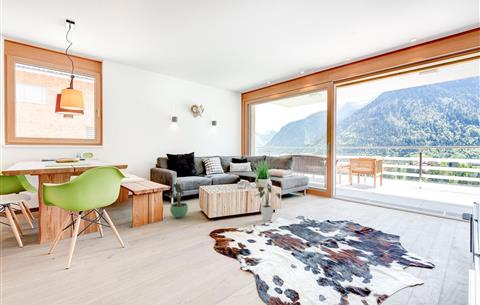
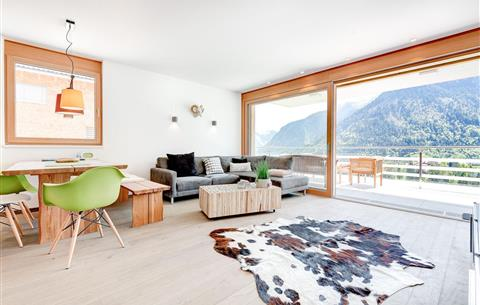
- house plant [254,184,282,222]
- potted plant [169,183,189,219]
